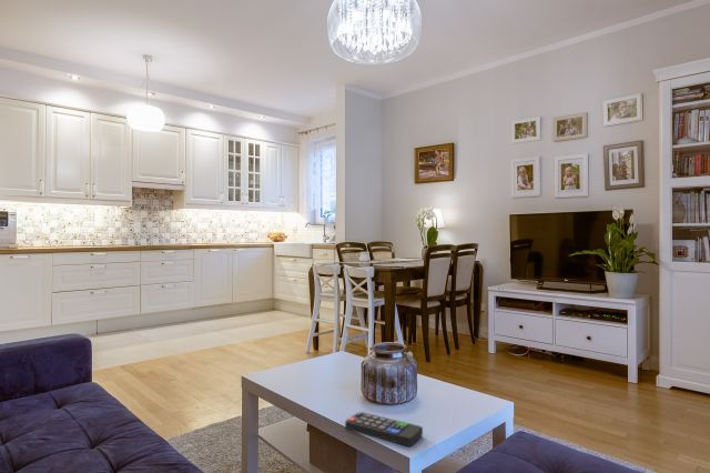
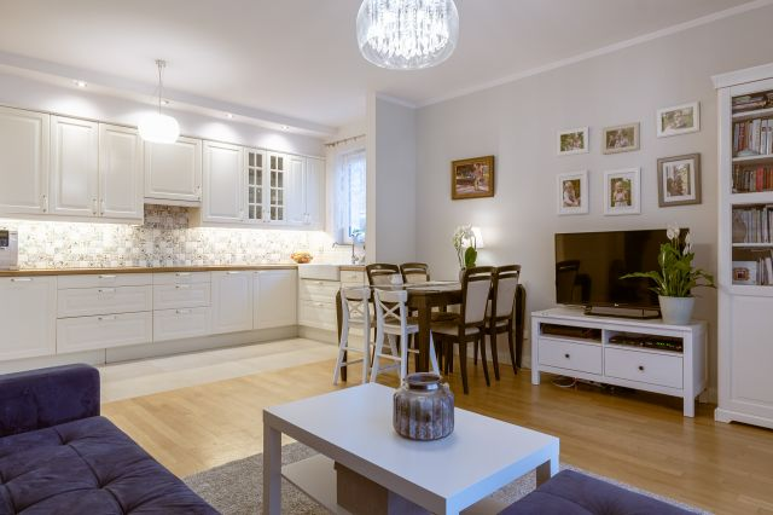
- remote control [344,411,424,447]
